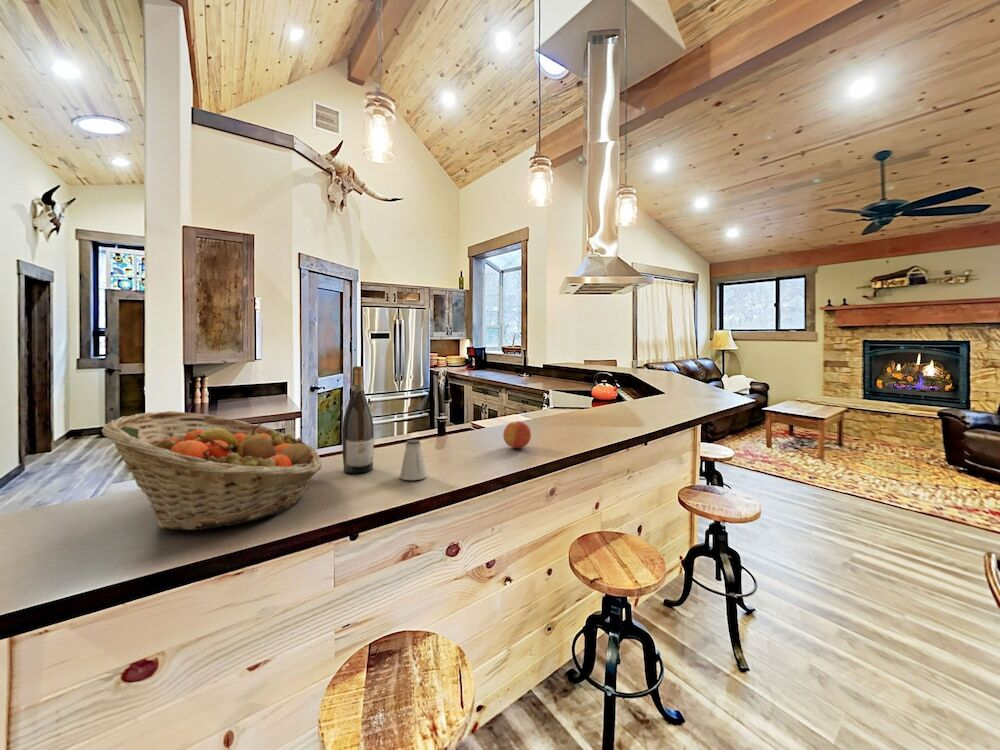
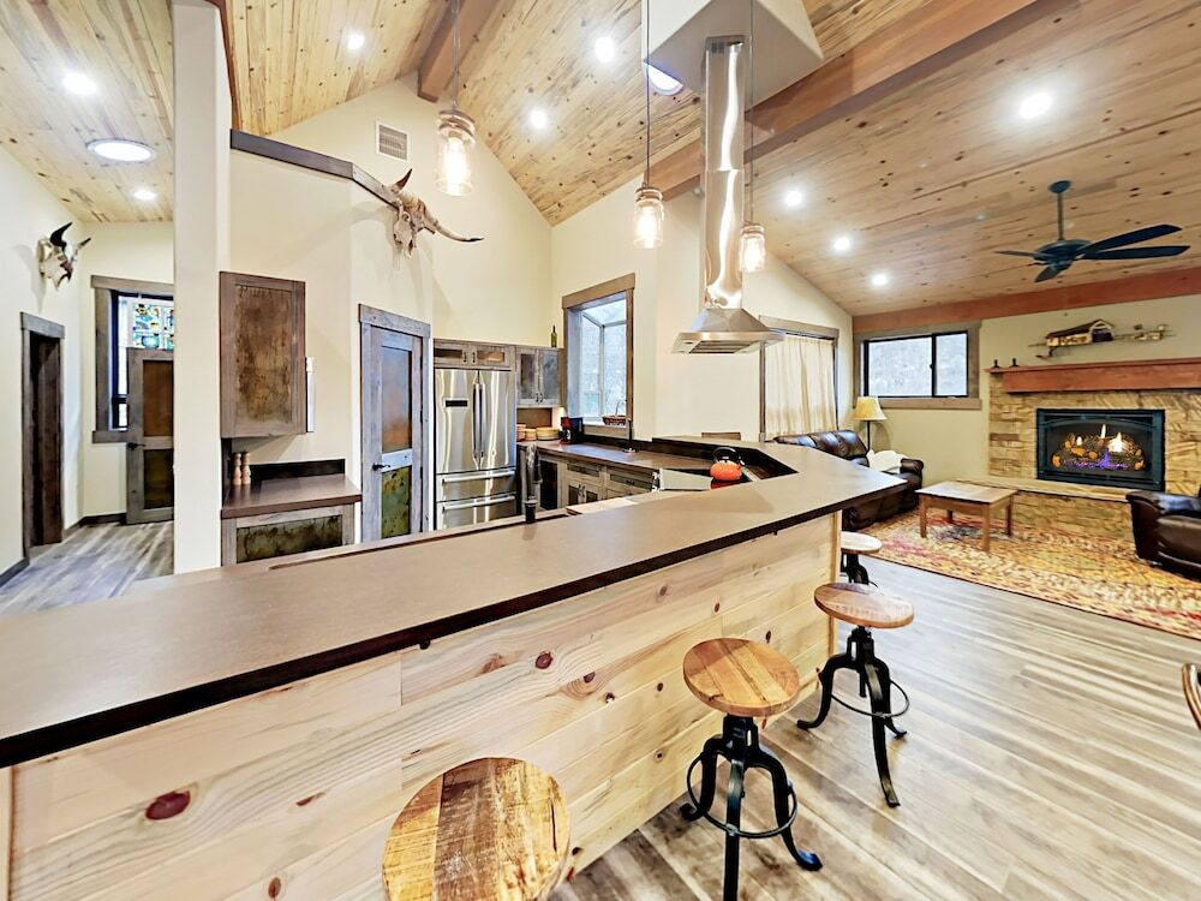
- fruit basket [101,410,323,531]
- apple [502,419,532,449]
- wine bottle [341,365,375,474]
- saltshaker [399,439,428,481]
